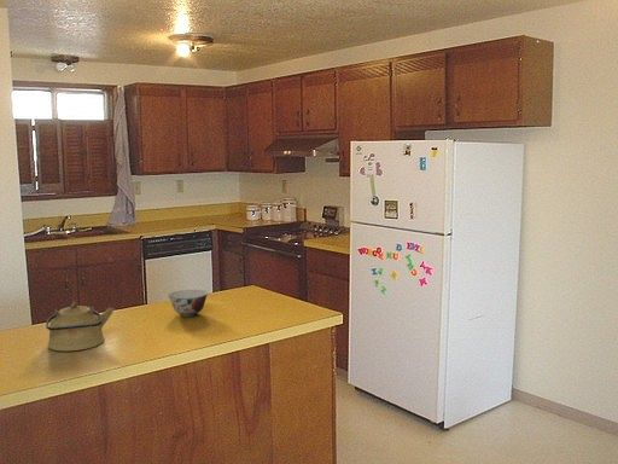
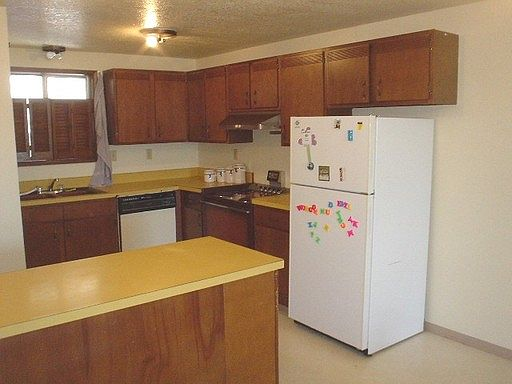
- kettle [45,301,116,353]
- soup bowl [168,289,209,318]
